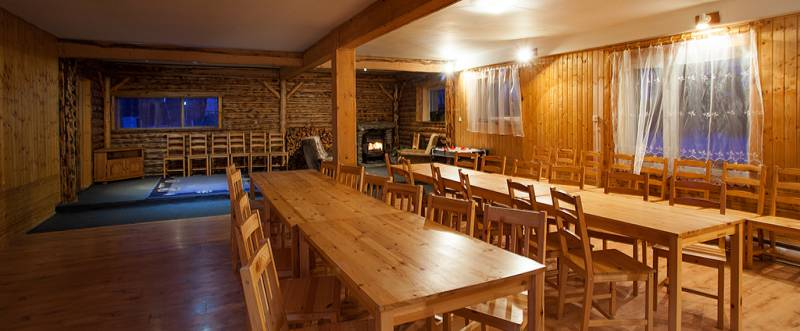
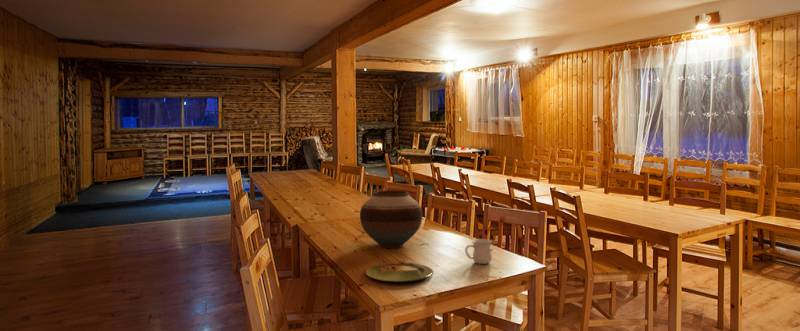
+ vase [359,190,423,249]
+ mug [464,238,494,265]
+ plate [365,262,434,283]
